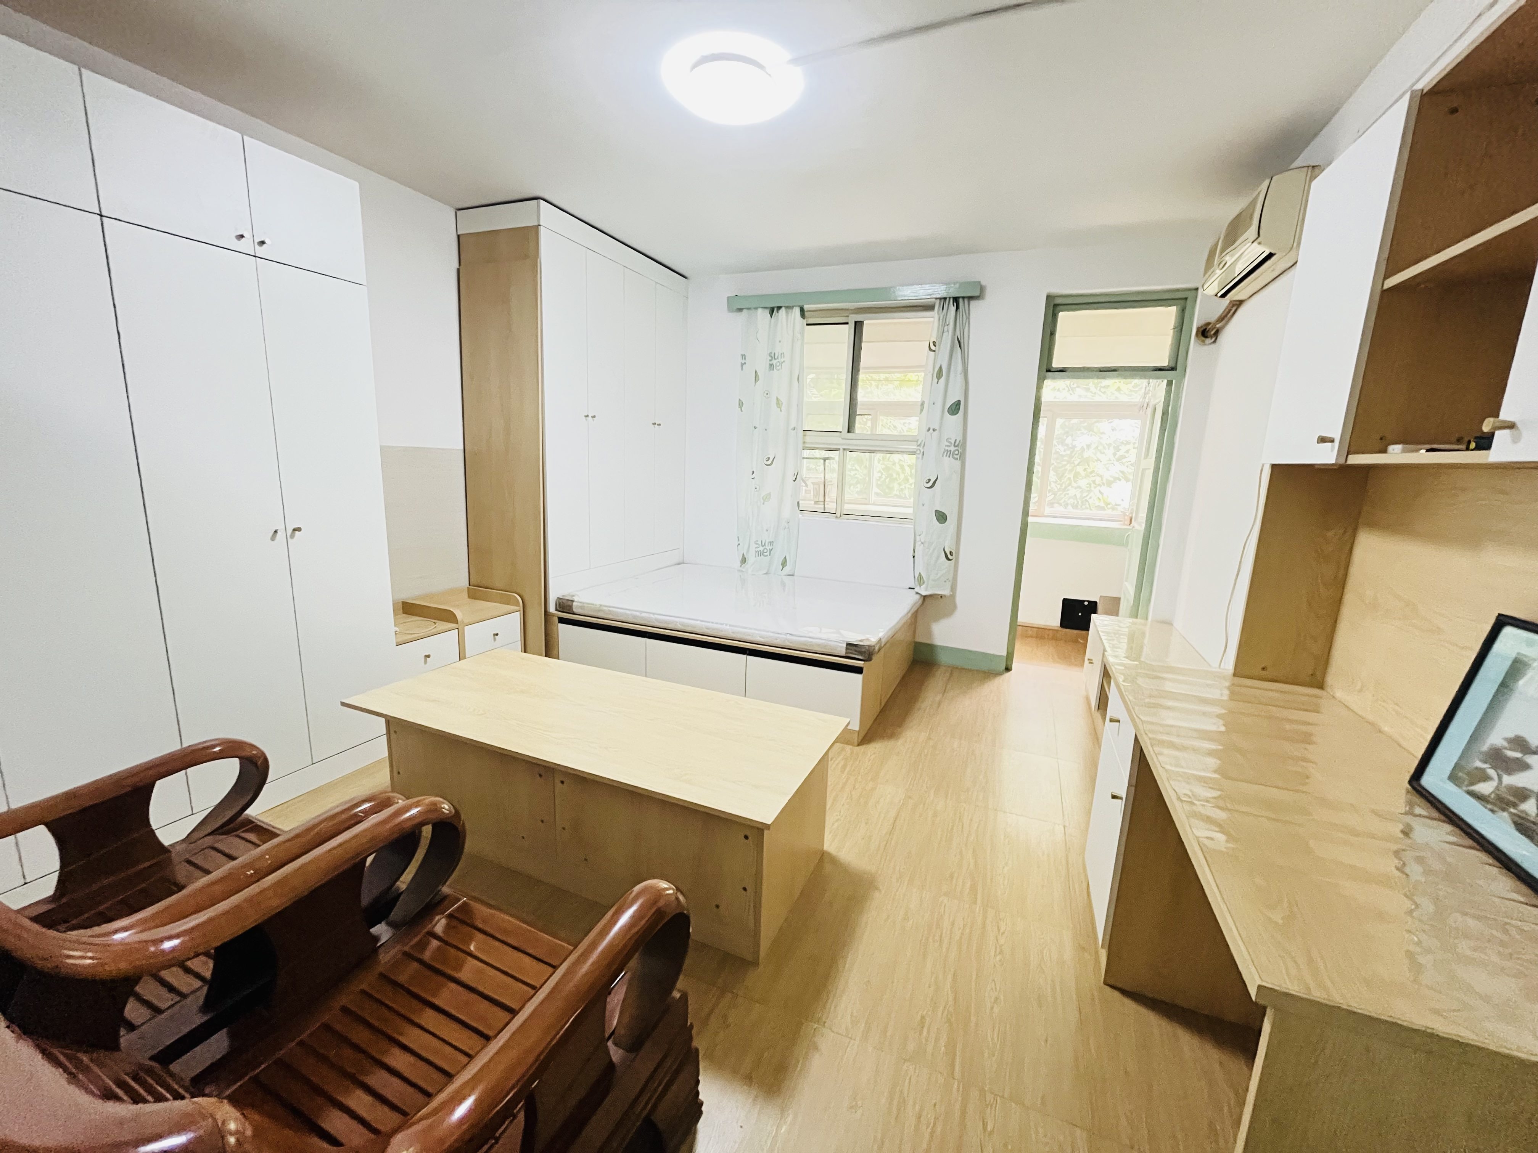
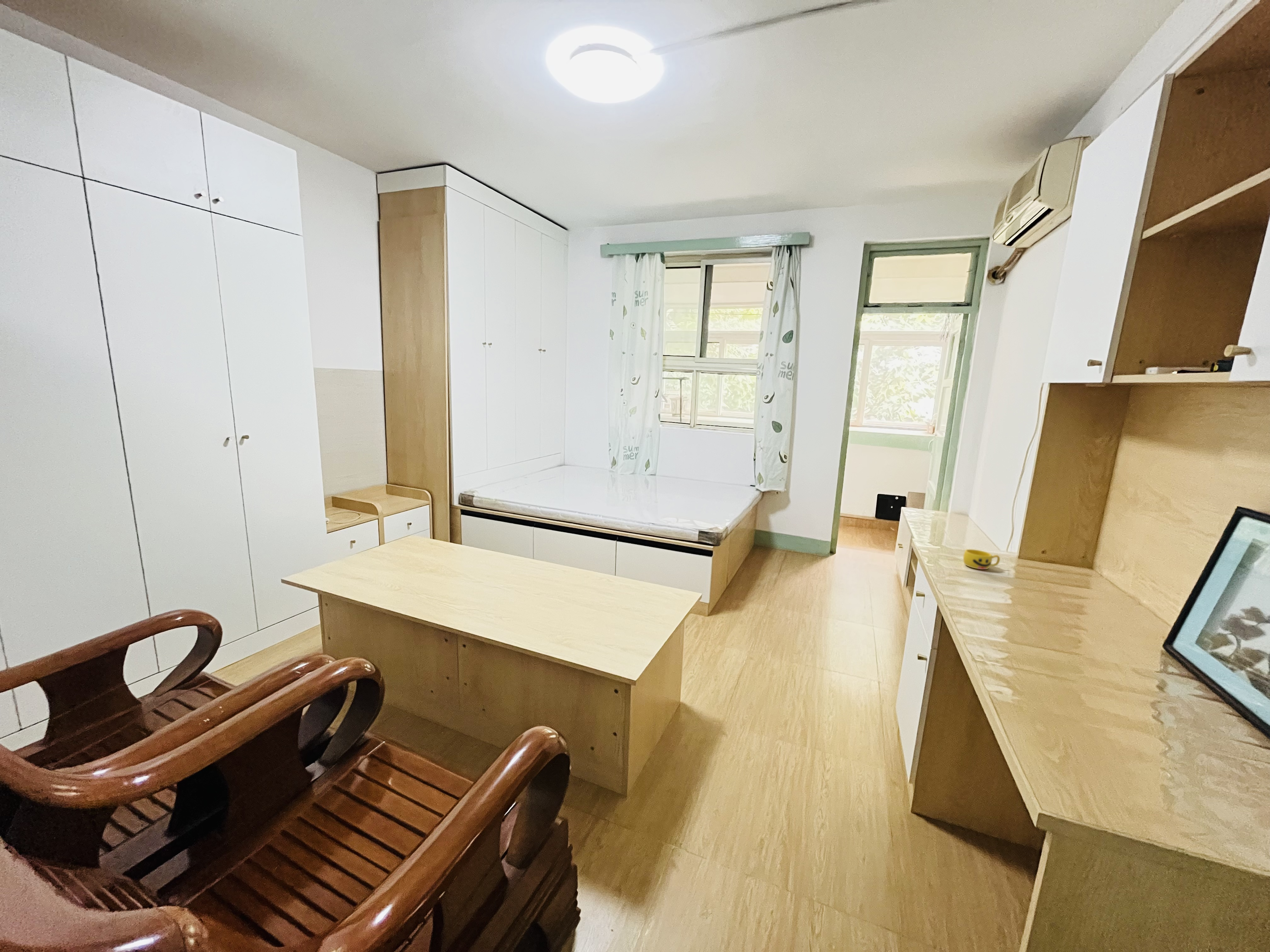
+ cup [963,549,1000,570]
